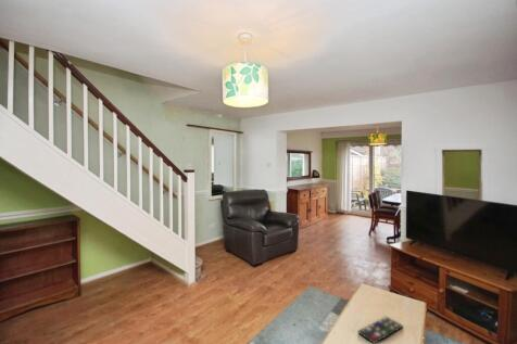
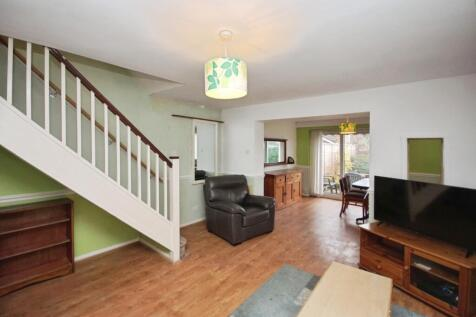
- remote control [357,316,404,344]
